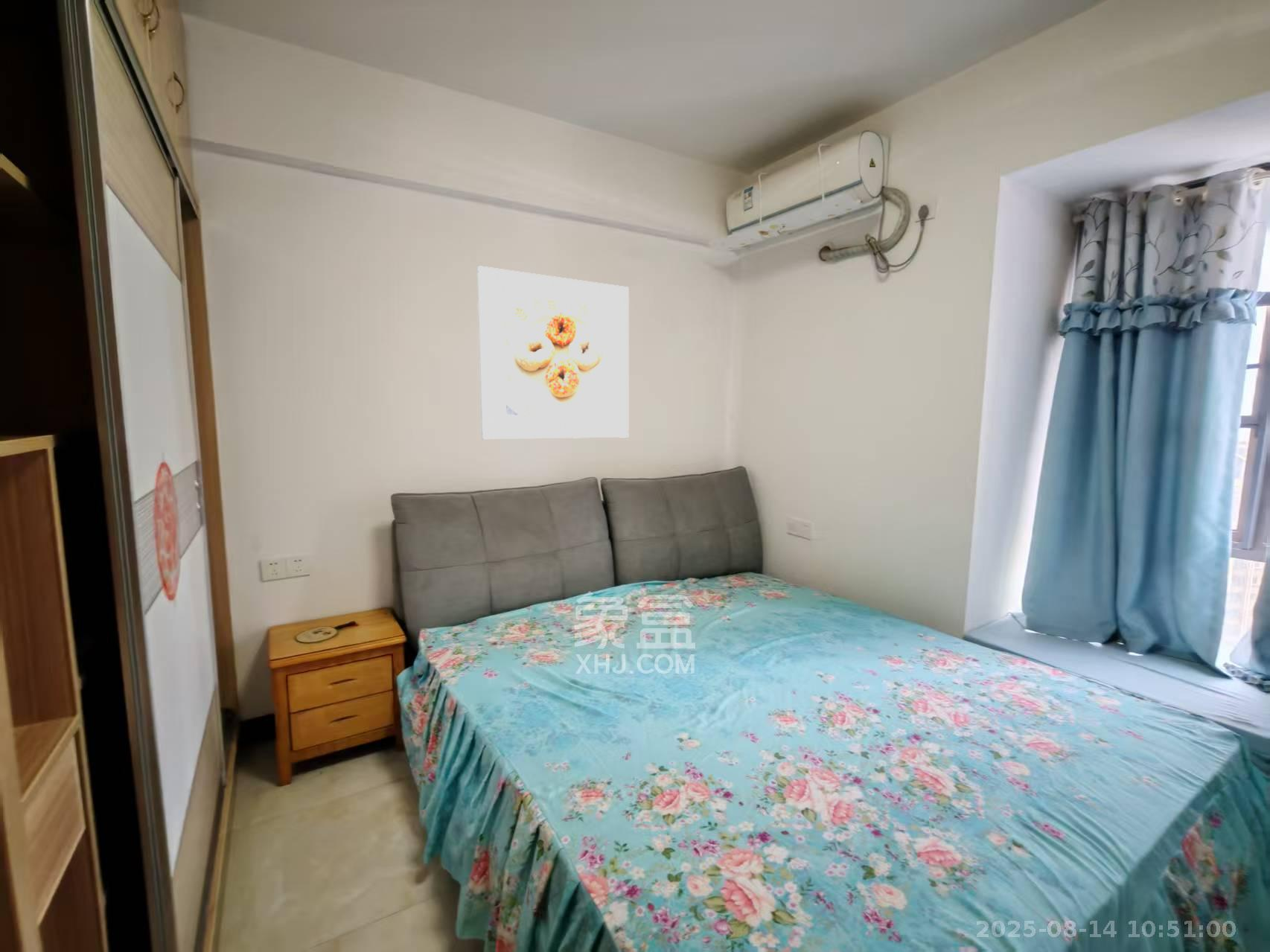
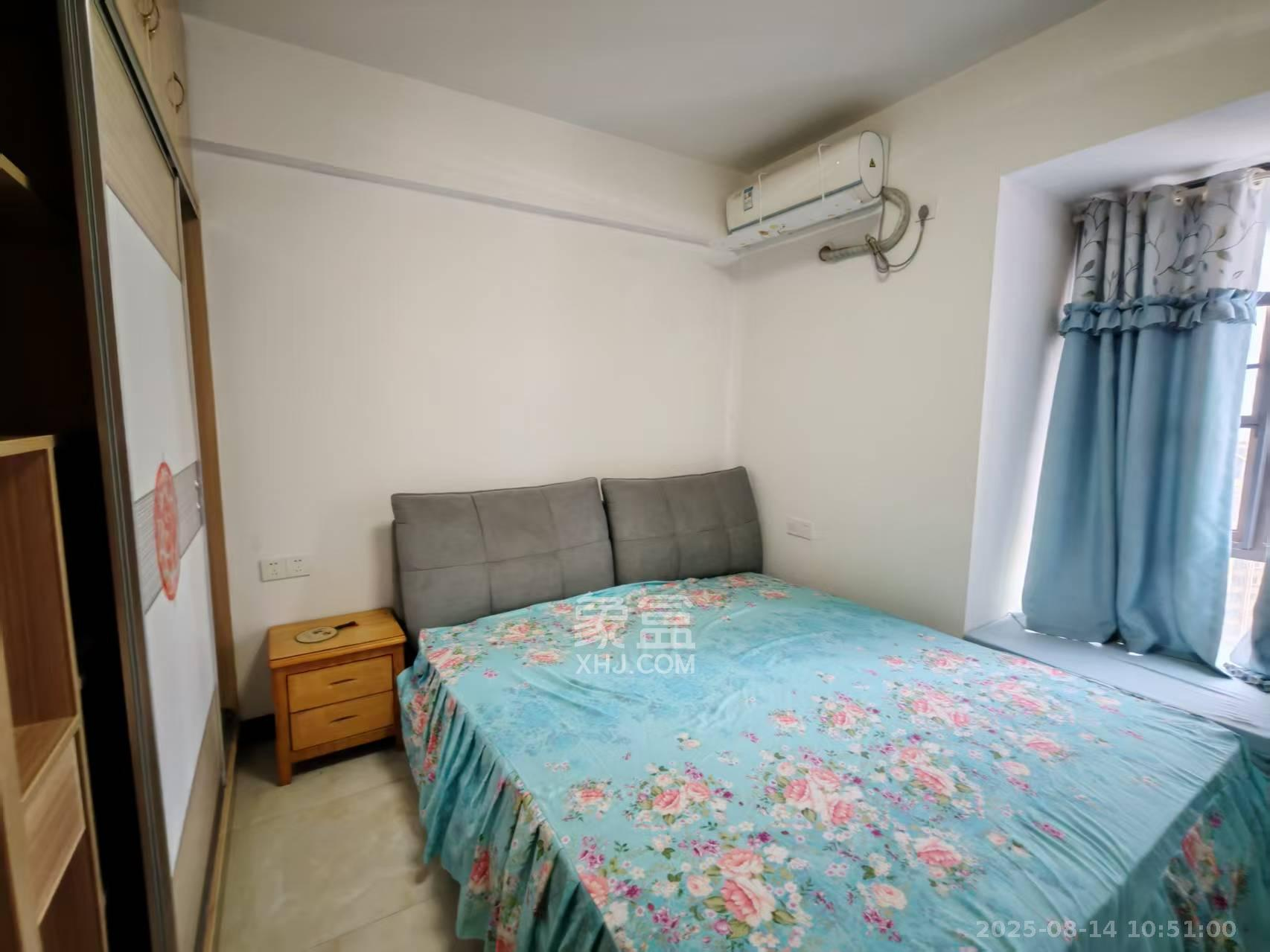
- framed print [476,265,629,440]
